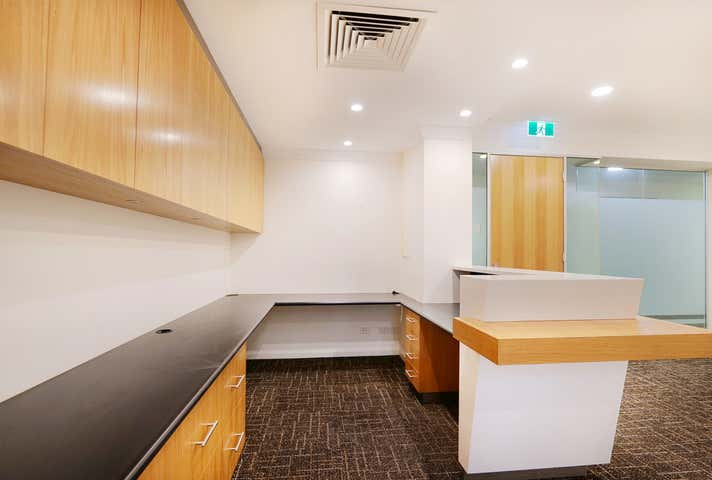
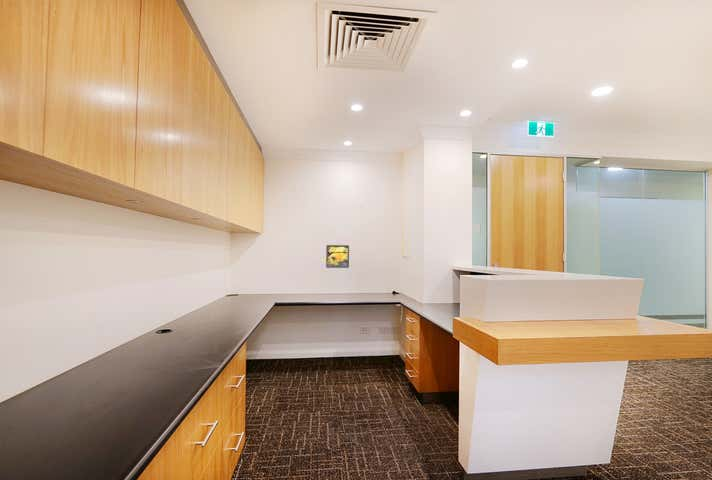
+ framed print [325,244,350,269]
